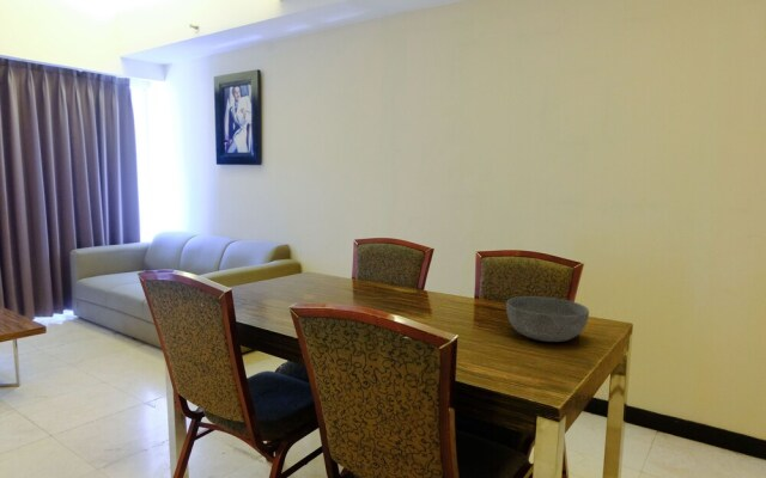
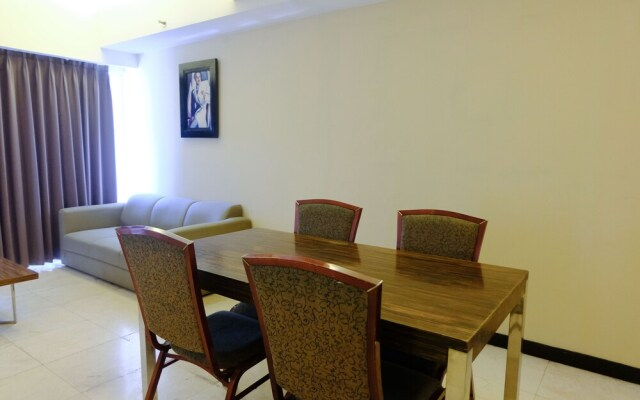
- bowl [505,295,590,343]
